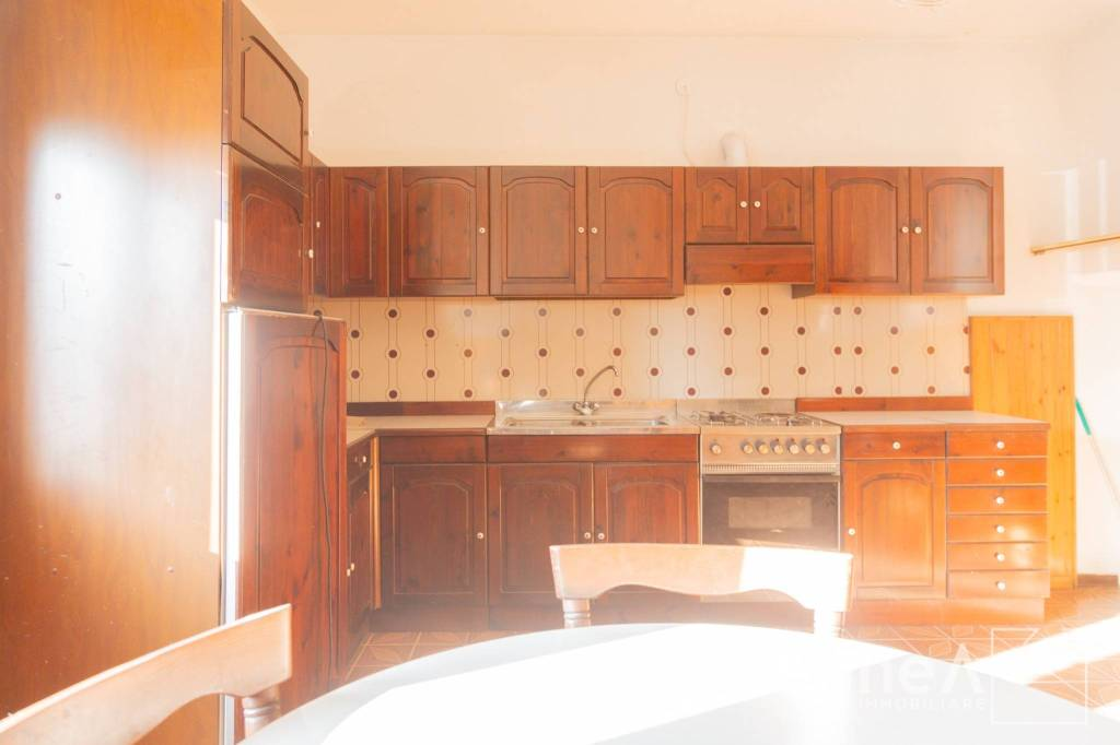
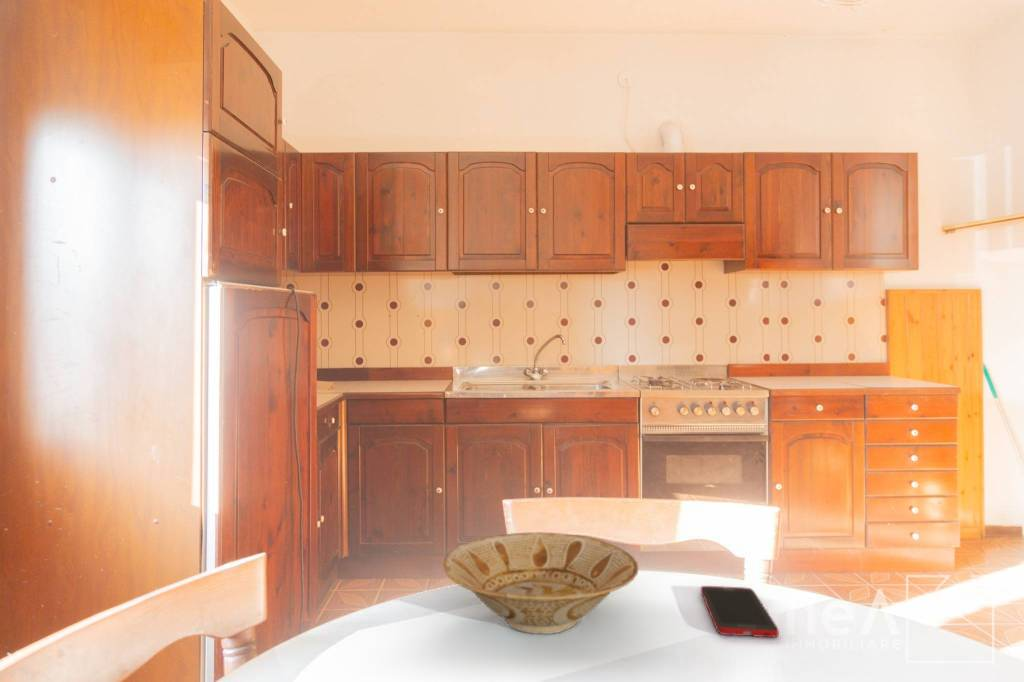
+ bowl [442,531,640,635]
+ cell phone [700,585,780,638]
